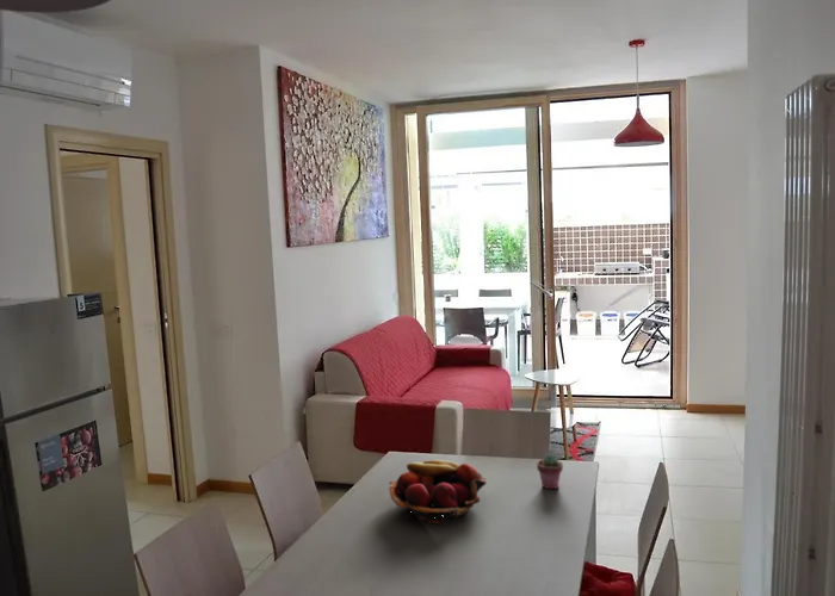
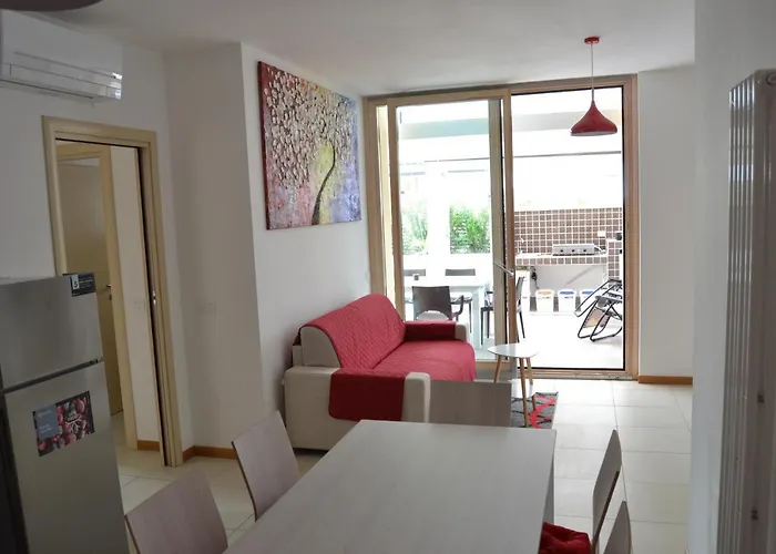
- potted succulent [536,453,564,490]
- fruit basket [388,459,488,524]
